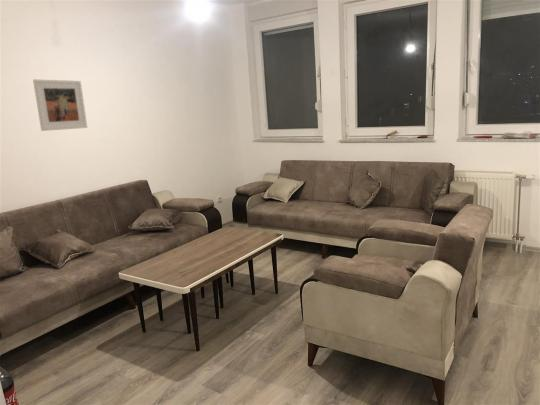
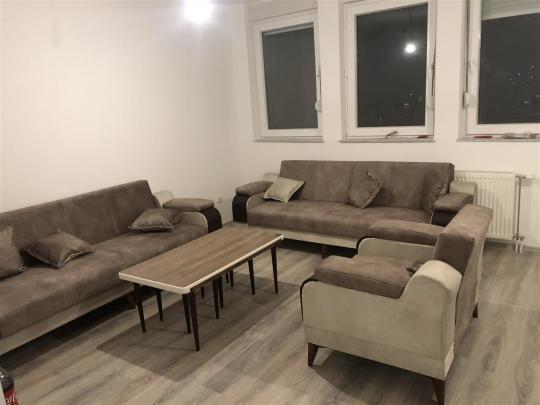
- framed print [32,78,89,132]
